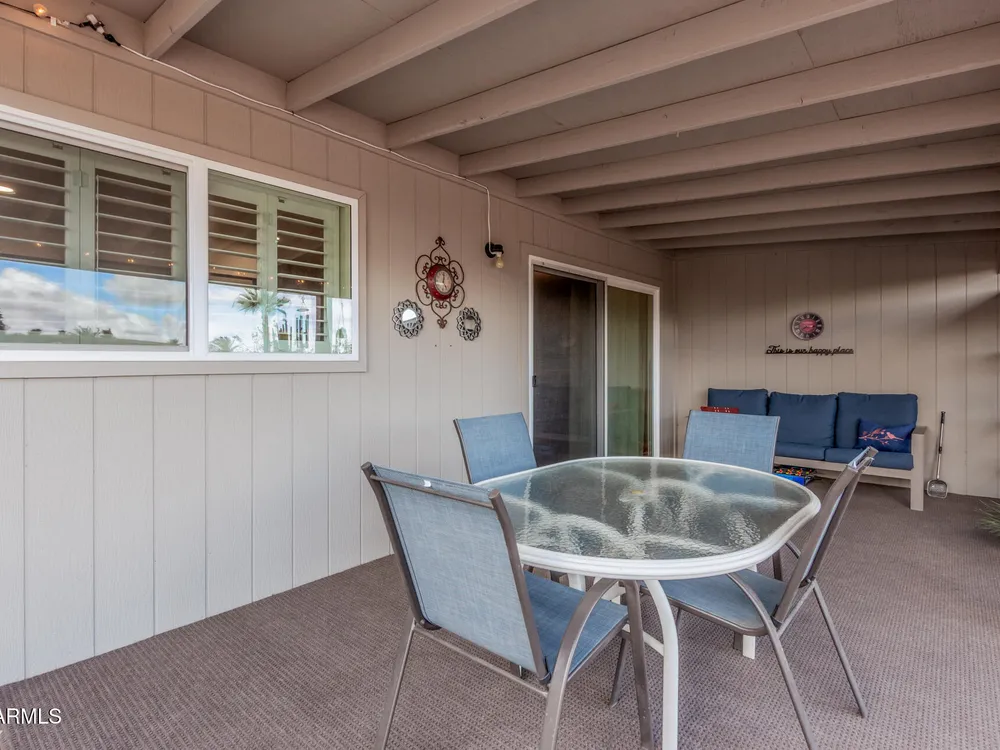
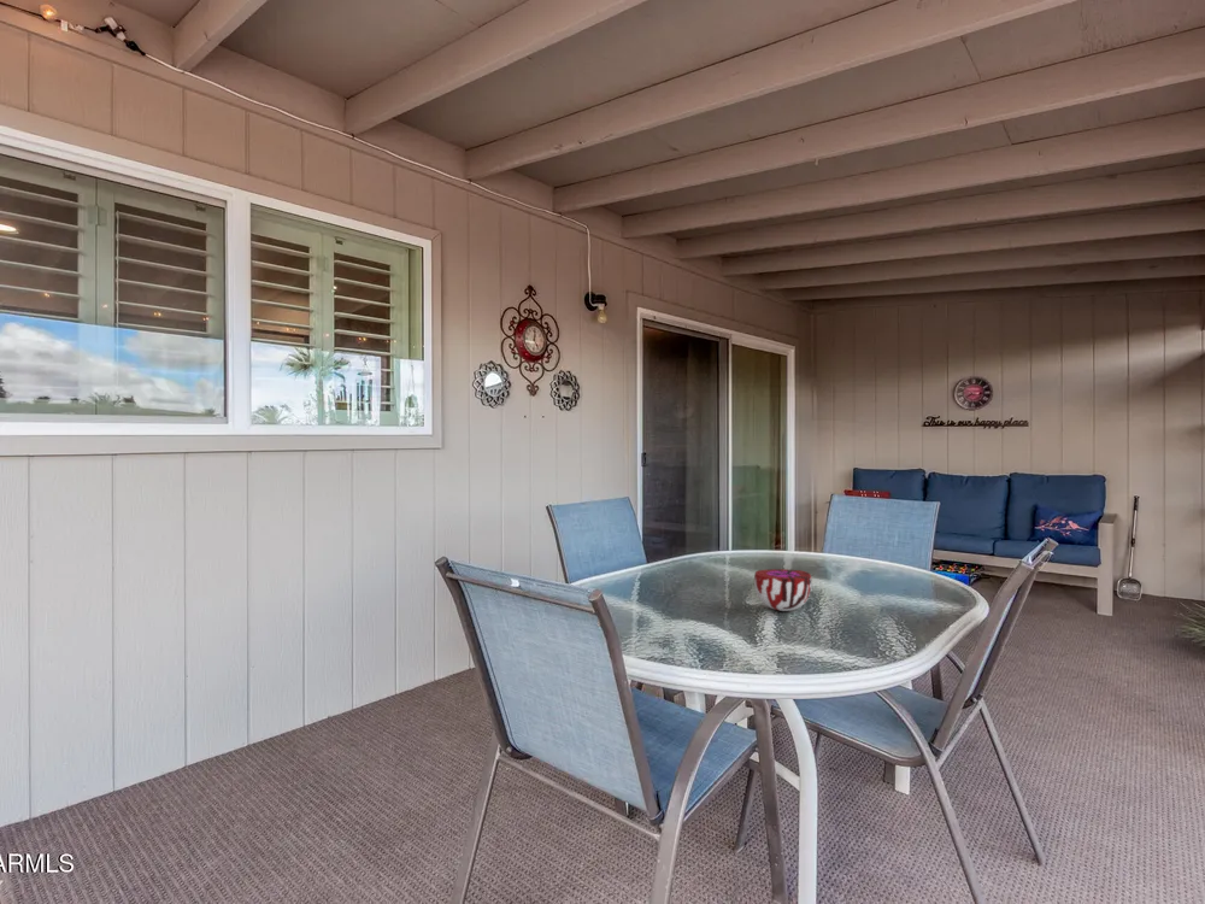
+ decorative bowl [753,568,813,612]
